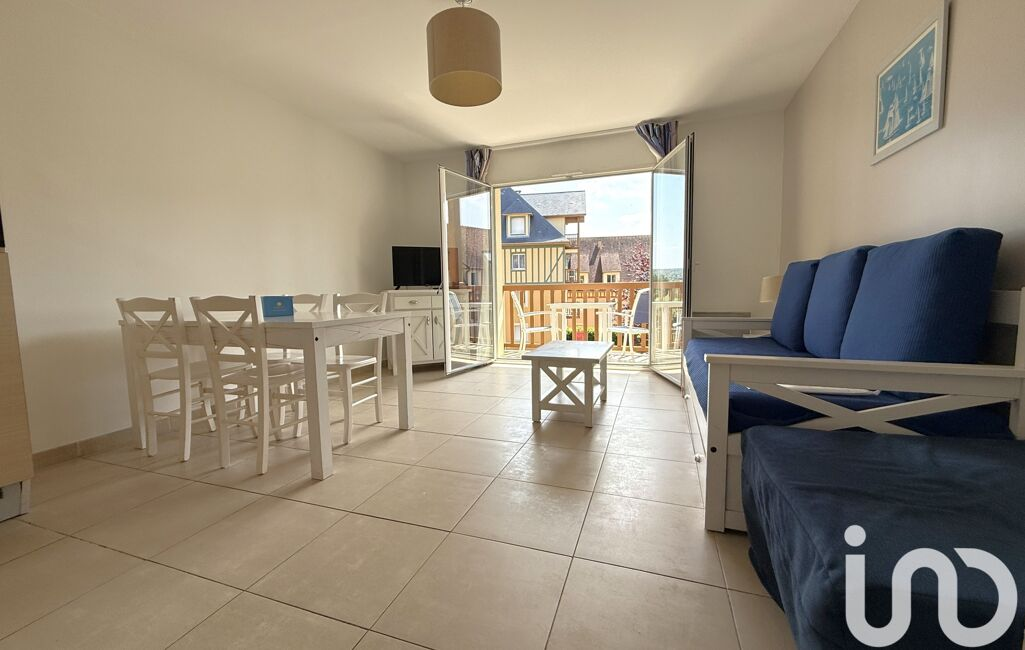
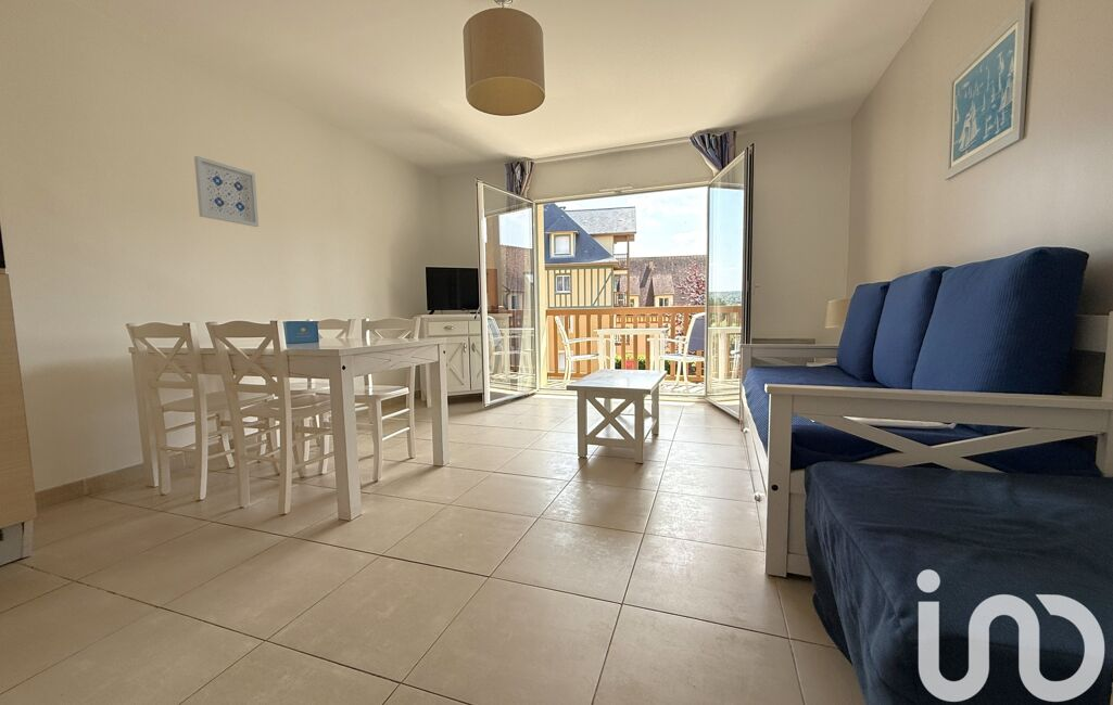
+ wall art [193,155,260,228]
